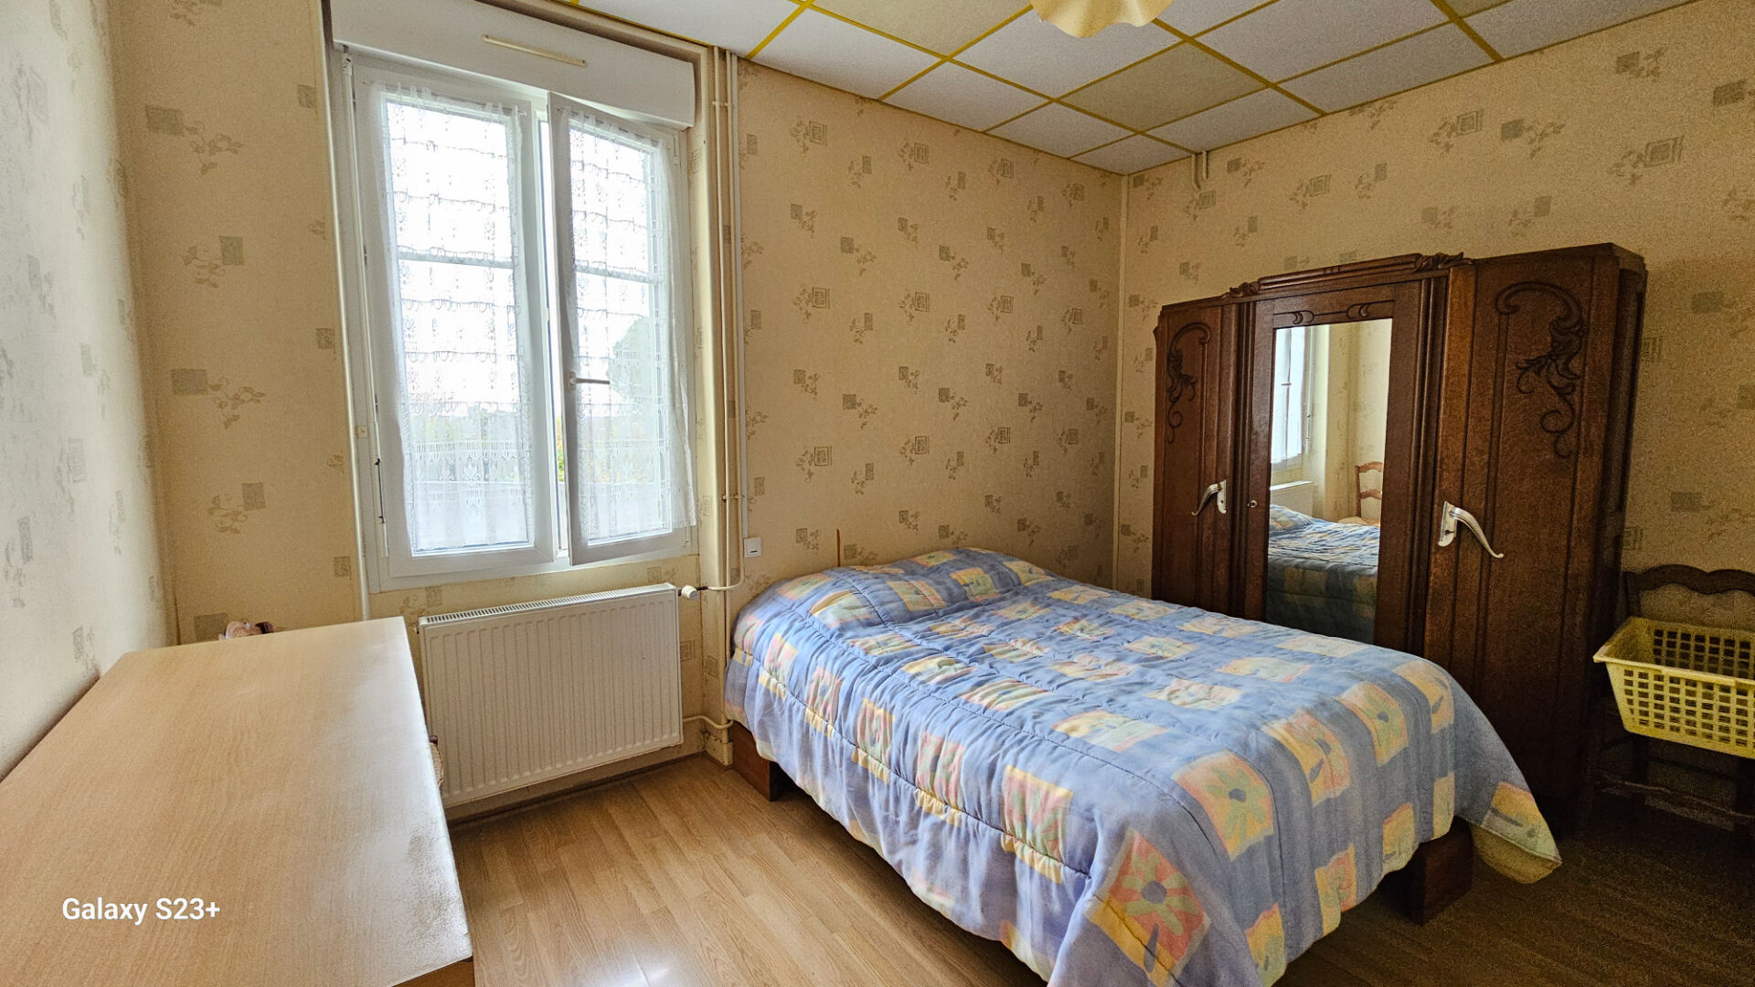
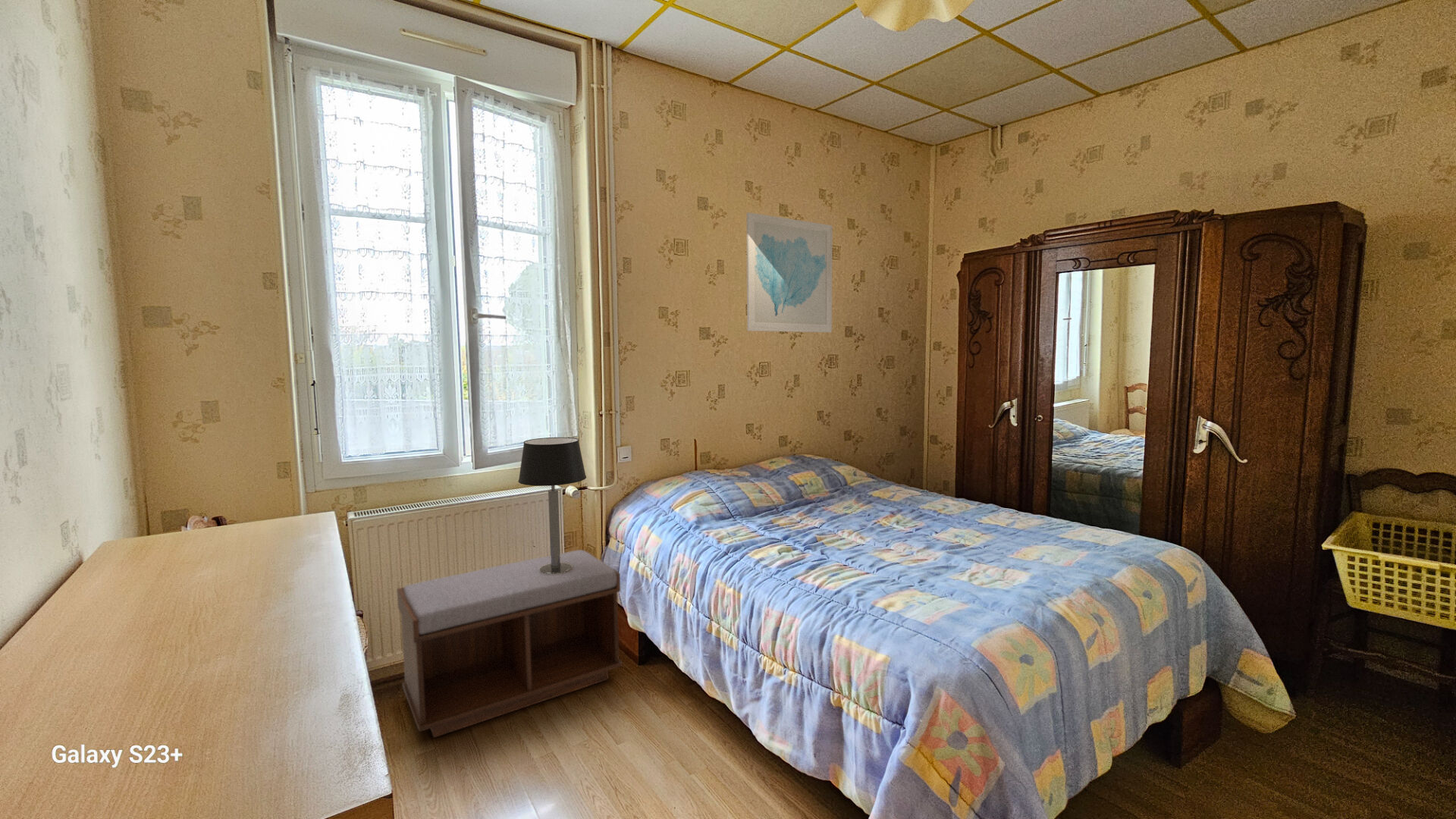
+ bench [396,549,623,739]
+ wall art [745,212,833,333]
+ table lamp [518,437,587,574]
